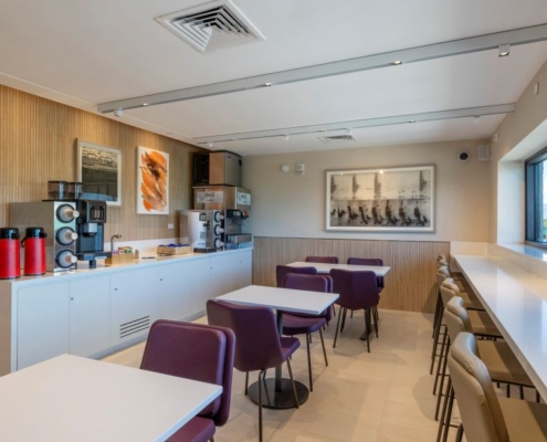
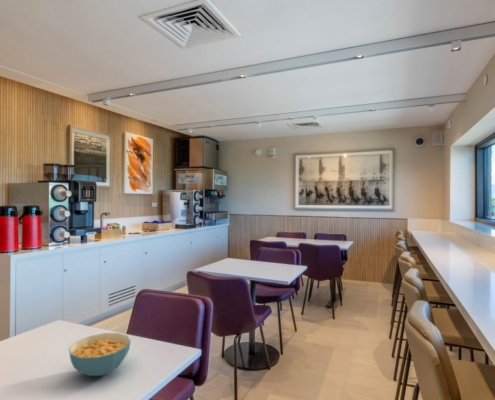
+ cereal bowl [68,332,132,377]
